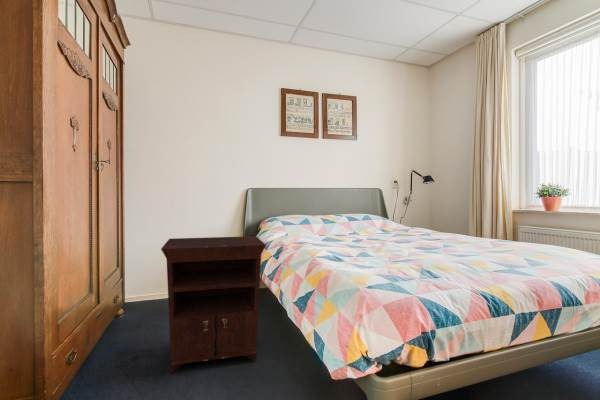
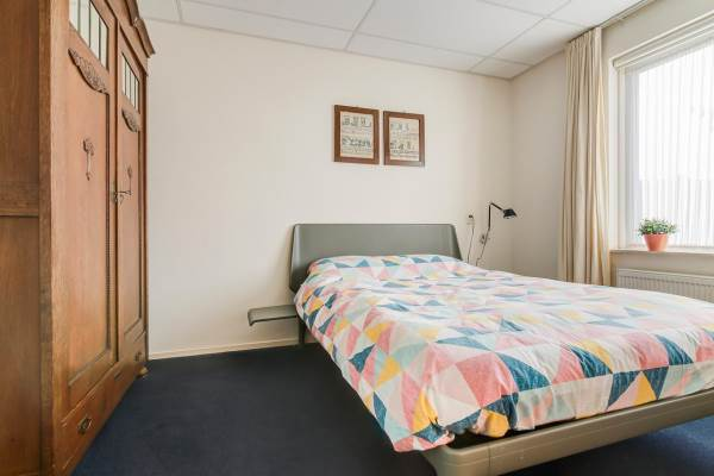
- nightstand [160,235,267,374]
